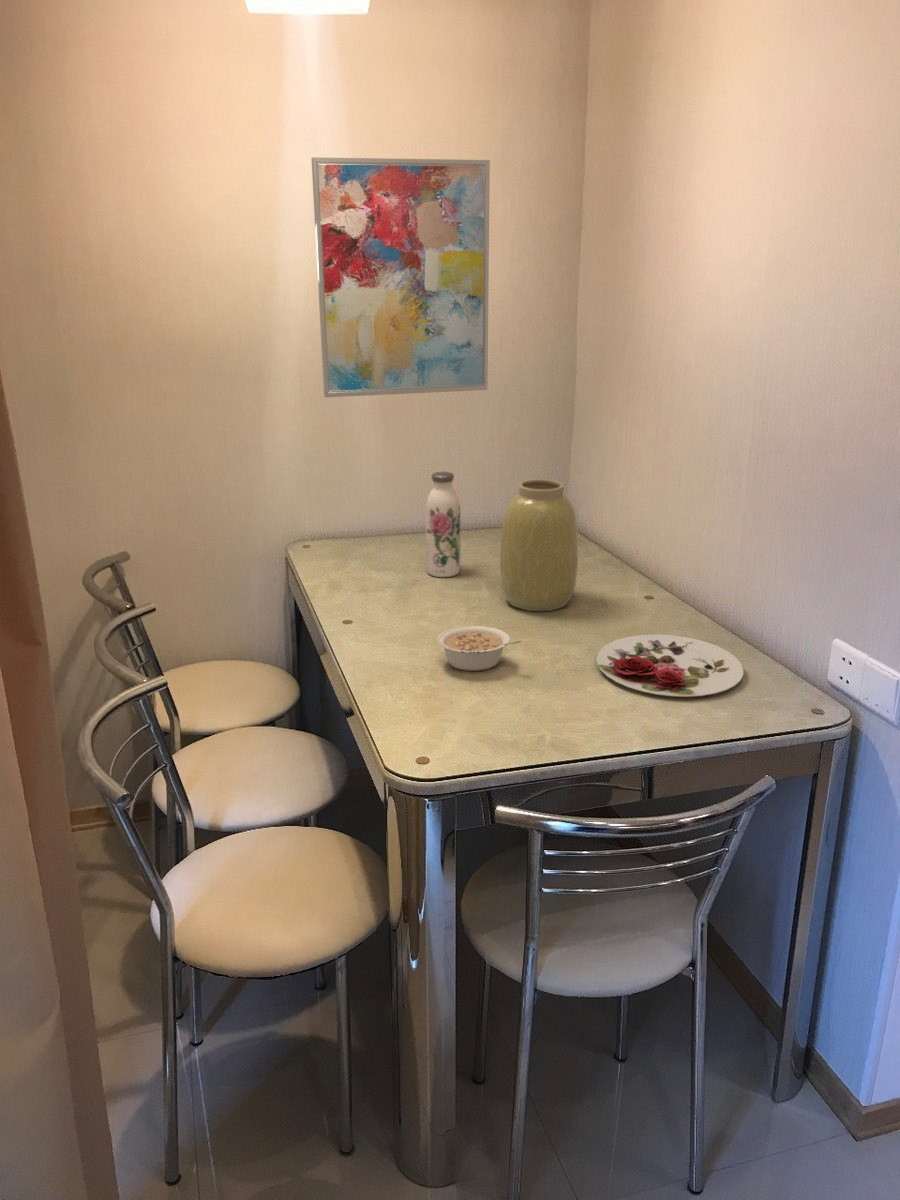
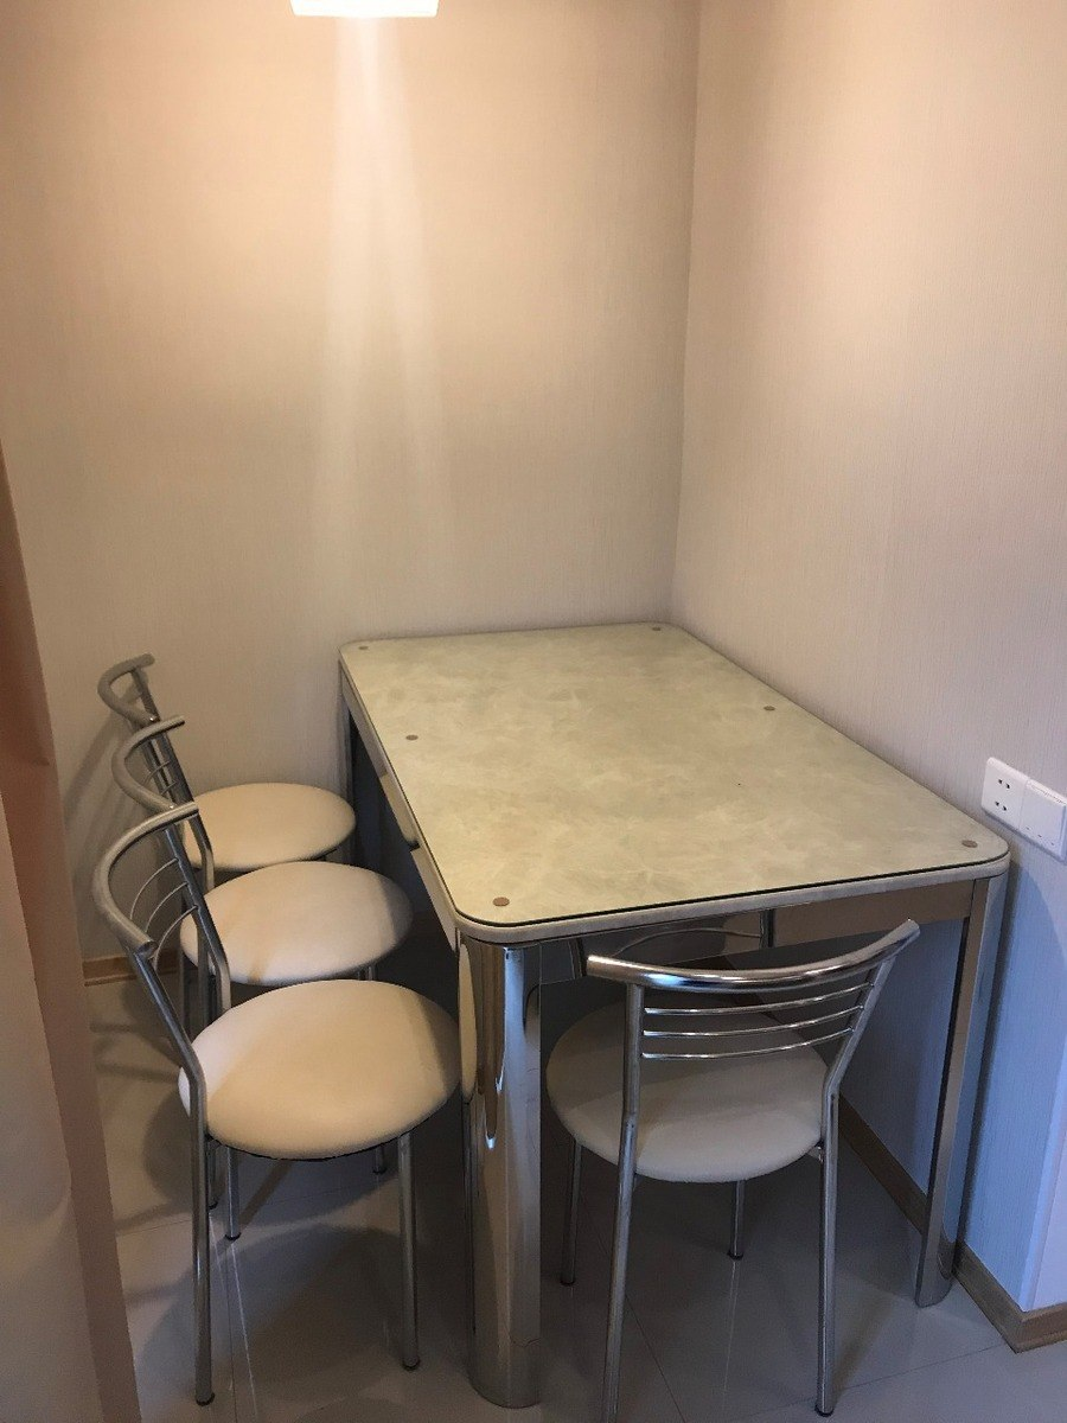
- vase [499,478,579,612]
- water bottle [425,471,461,578]
- wall art [310,156,491,398]
- plate [595,634,745,698]
- legume [437,625,522,672]
